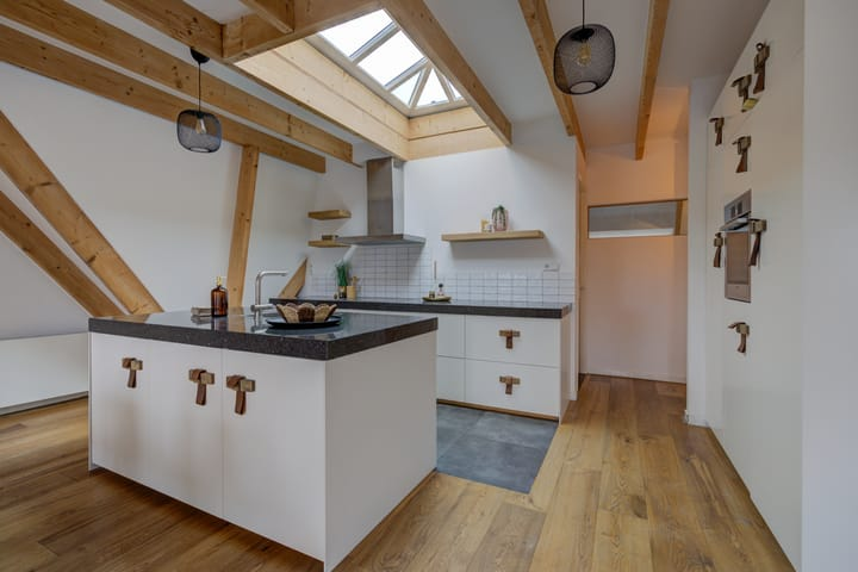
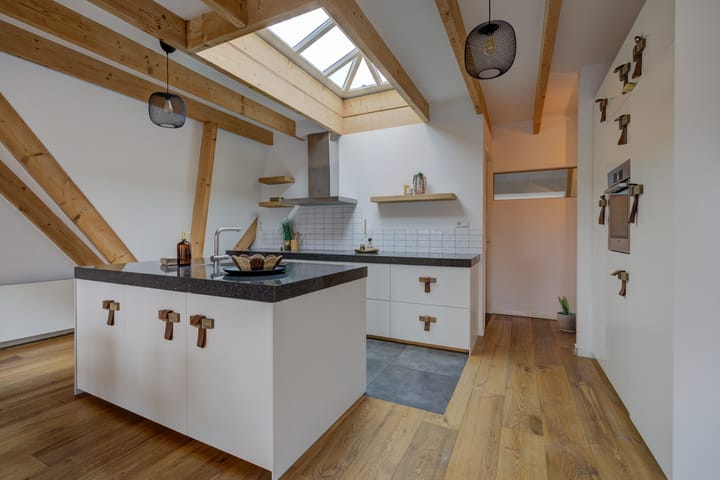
+ potted plant [556,295,577,334]
